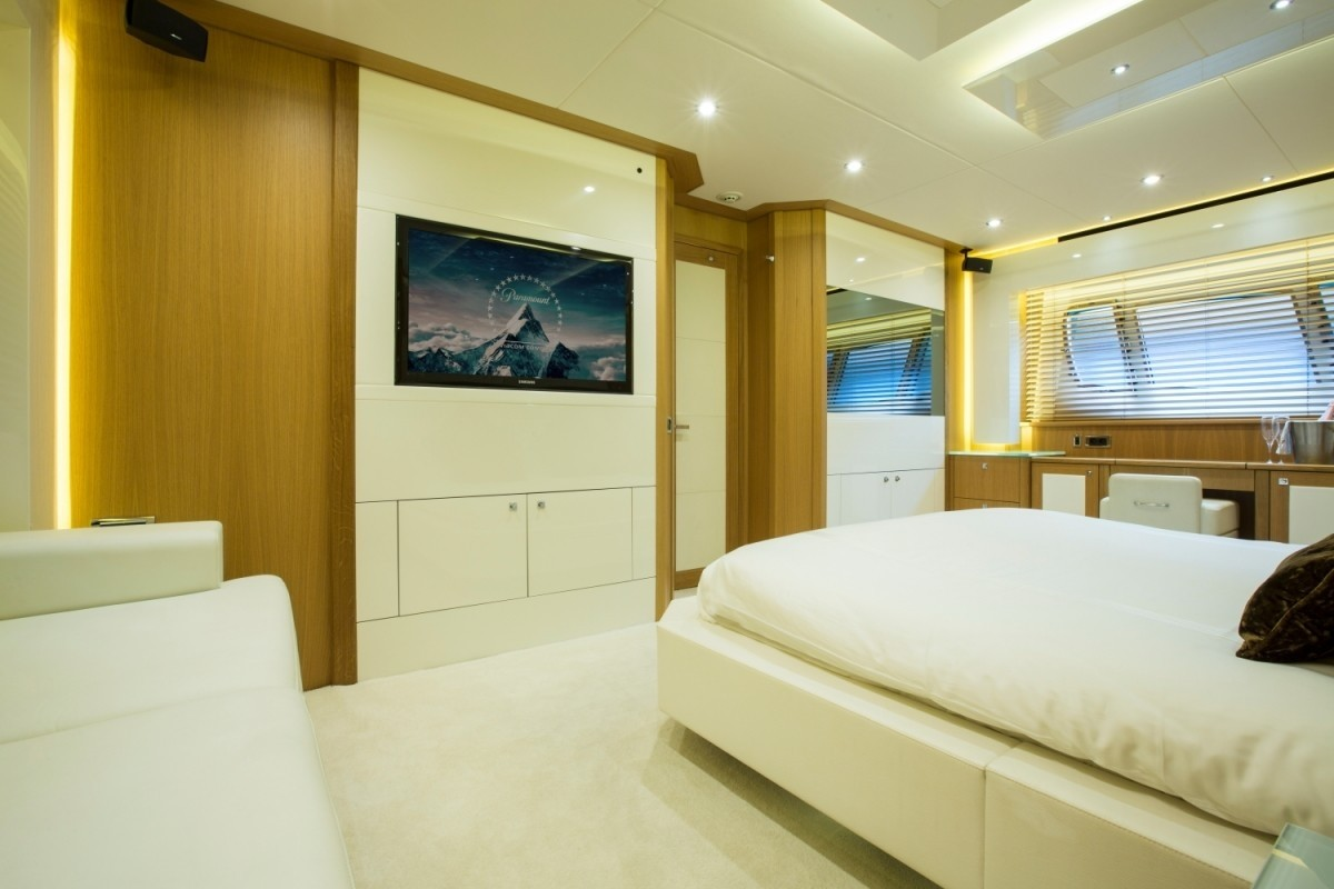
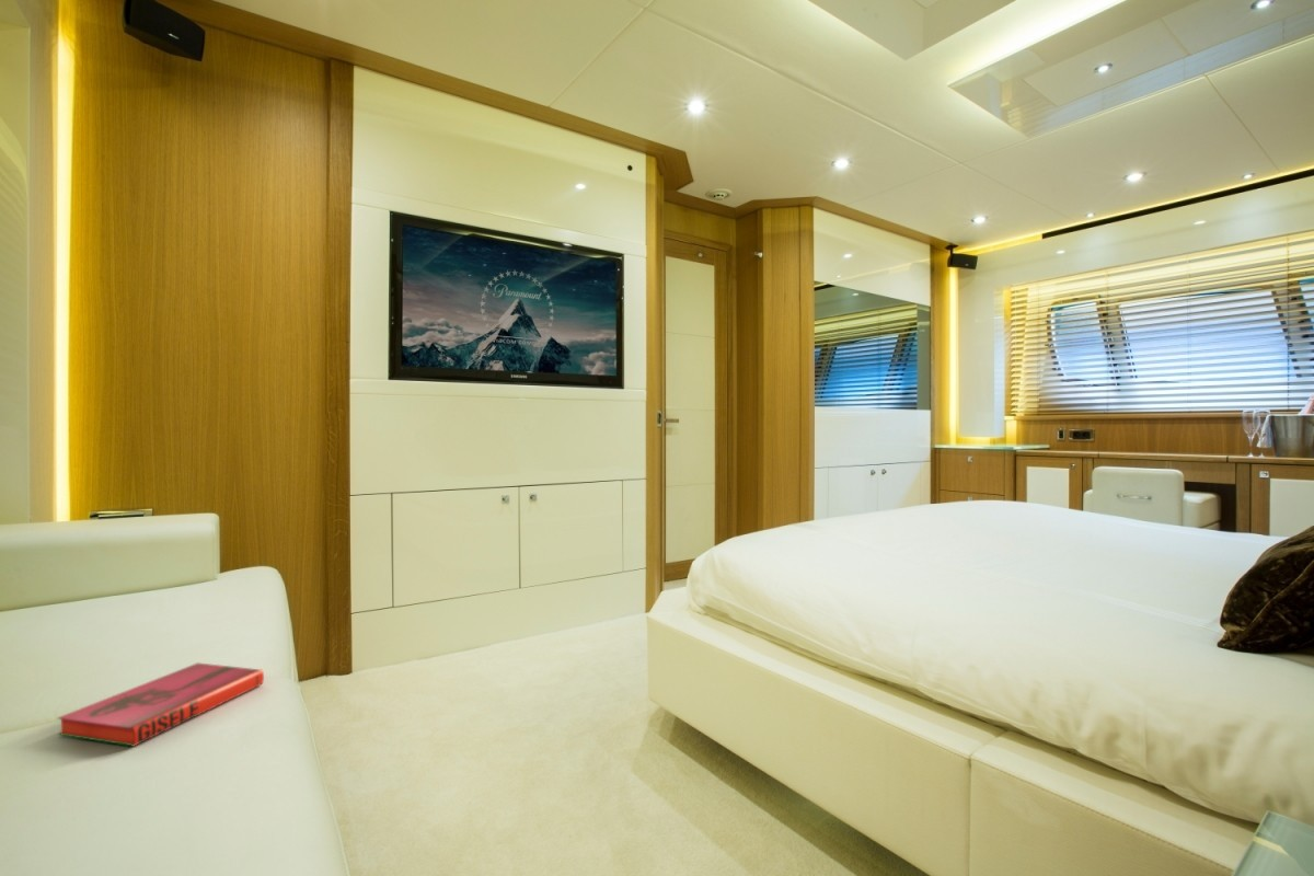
+ hardback book [57,661,265,748]
